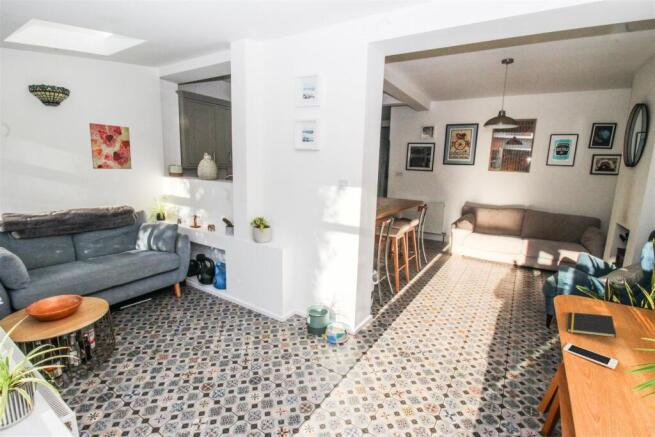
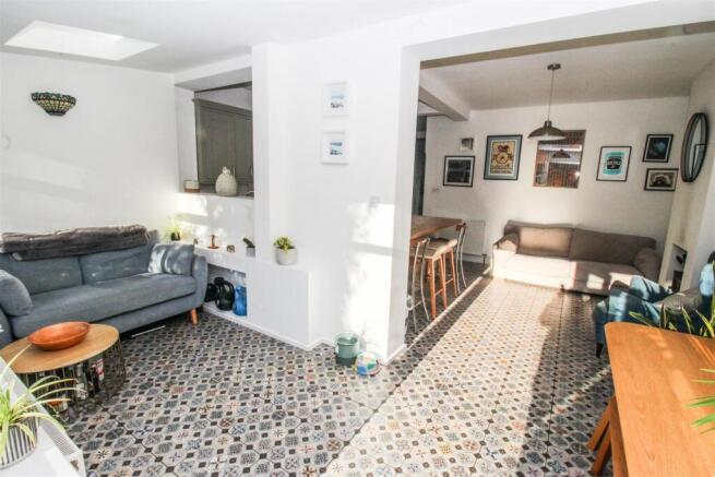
- notepad [566,311,617,339]
- wall art [89,122,133,170]
- cell phone [562,342,619,370]
